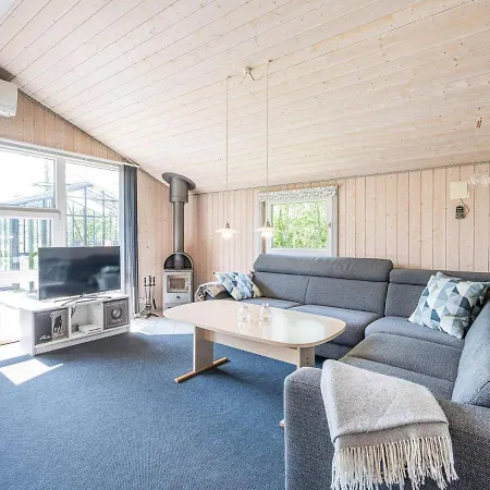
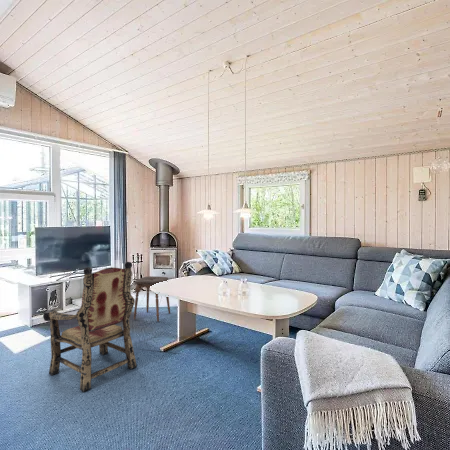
+ stool [133,275,171,322]
+ armchair [42,261,138,393]
